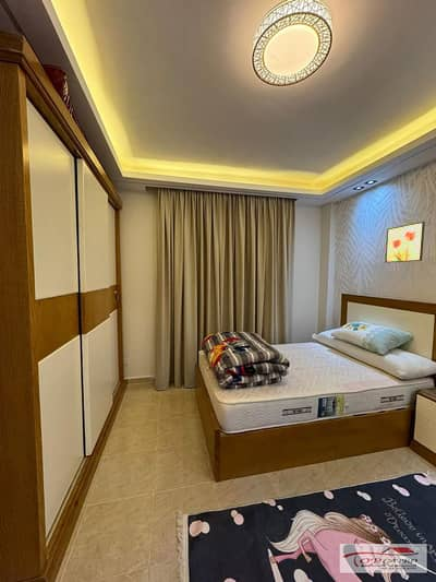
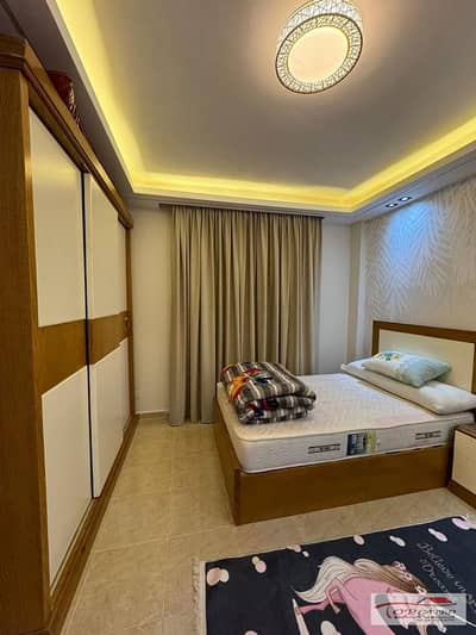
- wall art [384,221,426,264]
